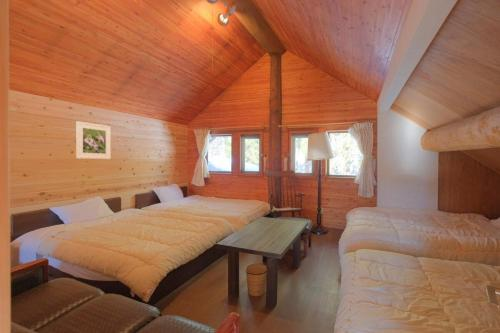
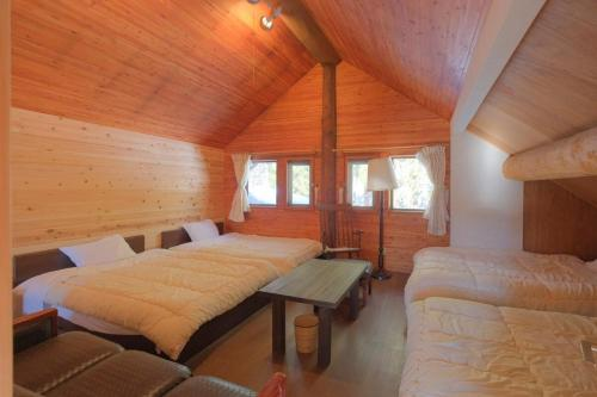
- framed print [75,120,112,160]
